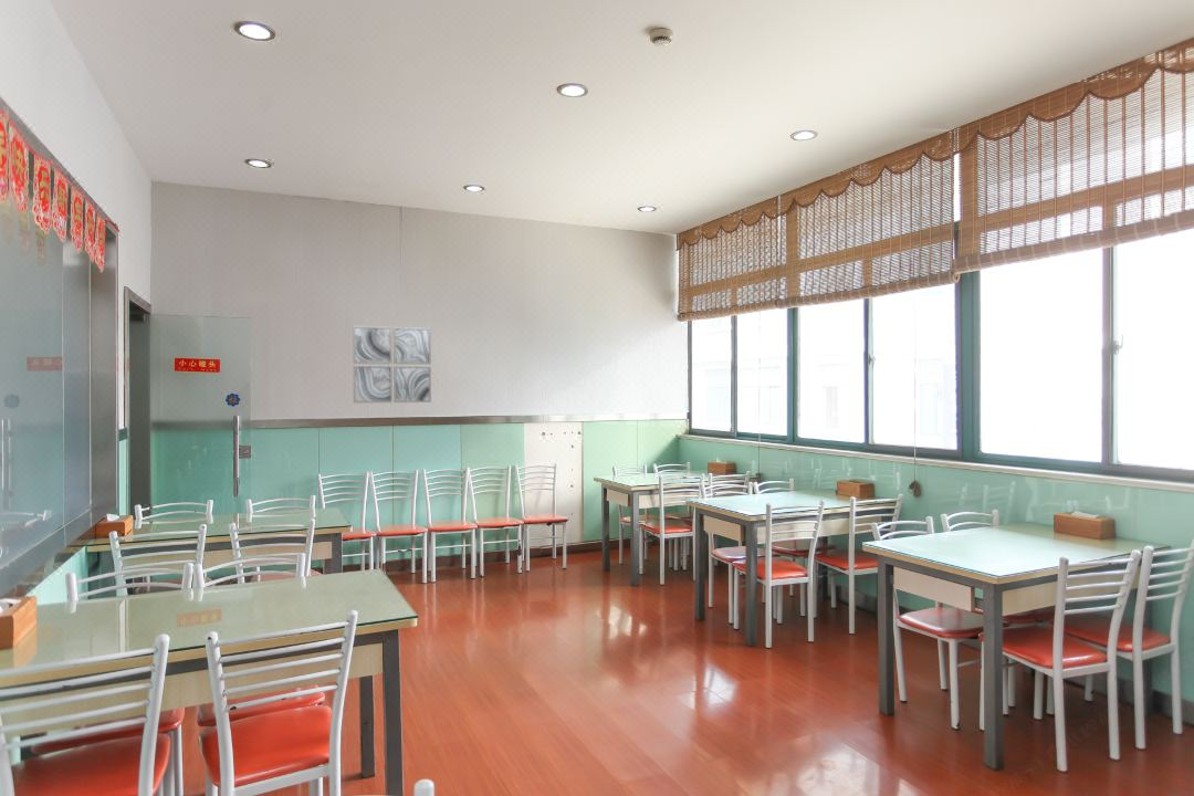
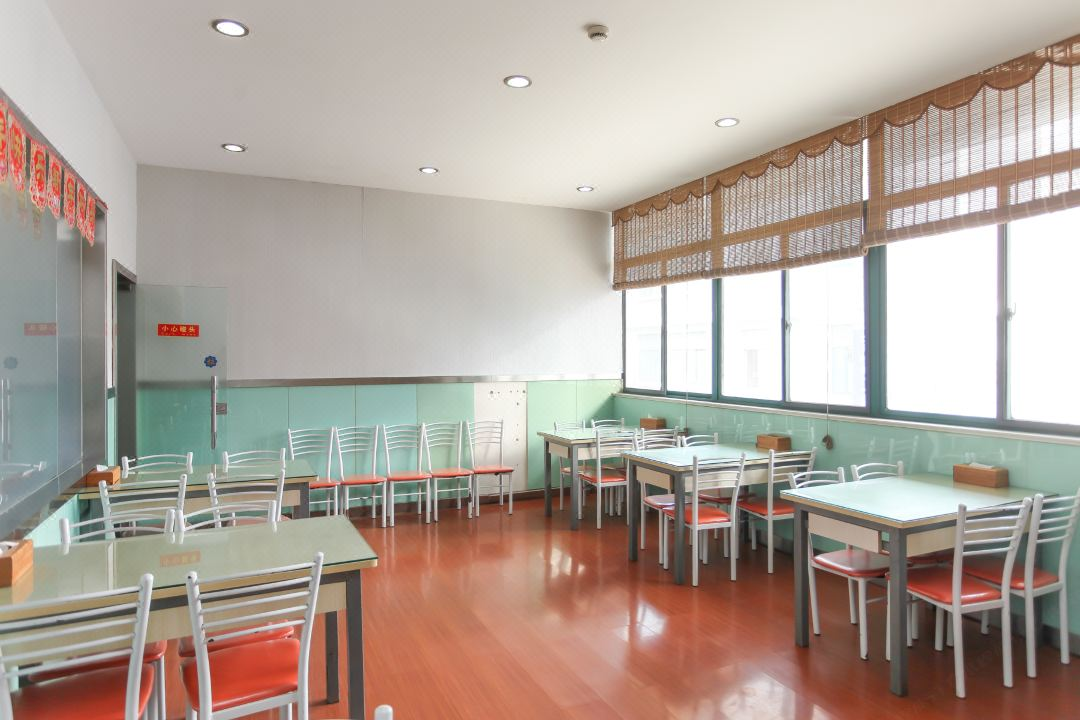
- wall art [352,325,432,404]
